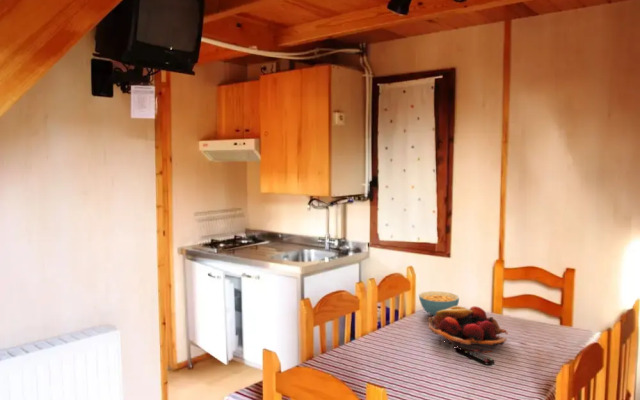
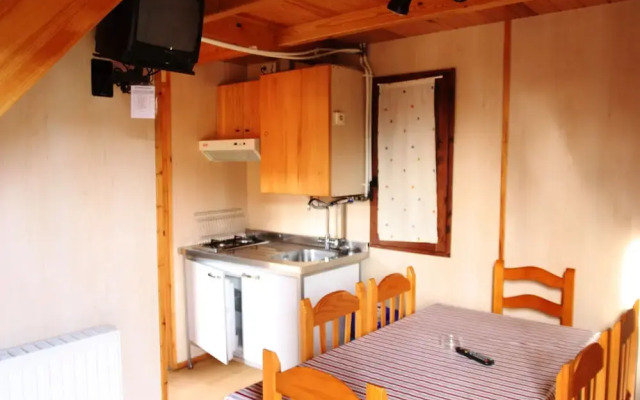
- fruit basket [427,305,509,354]
- cereal bowl [418,290,460,316]
